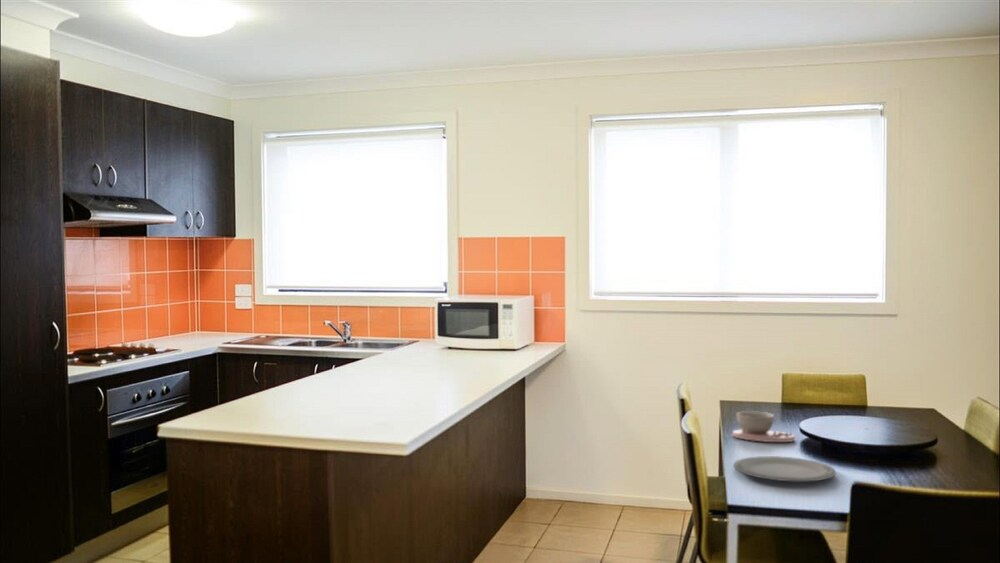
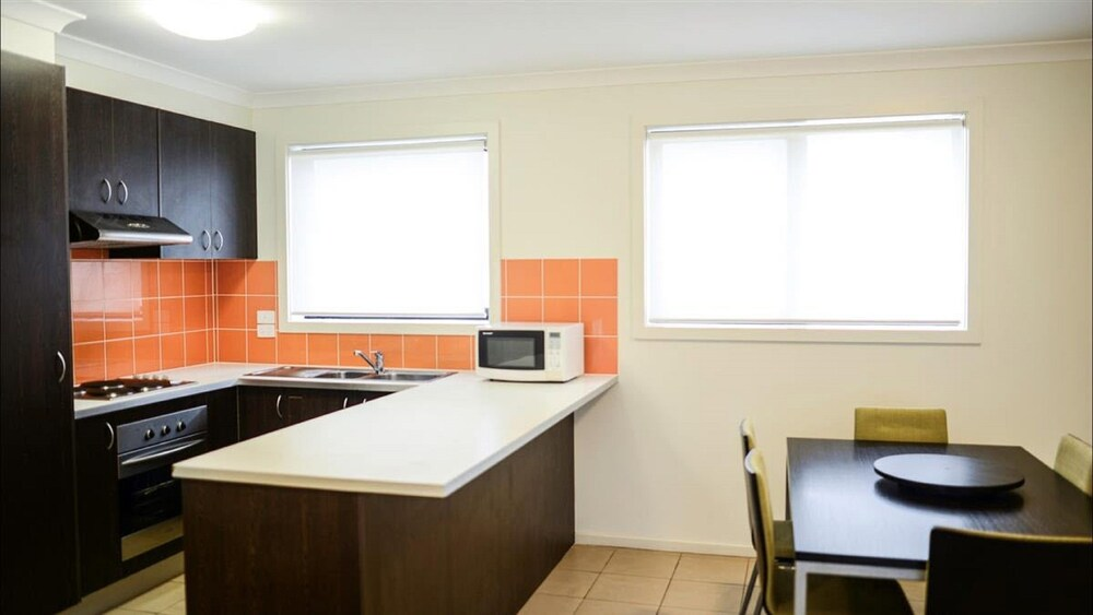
- bowl [732,410,796,443]
- plate [733,455,837,483]
